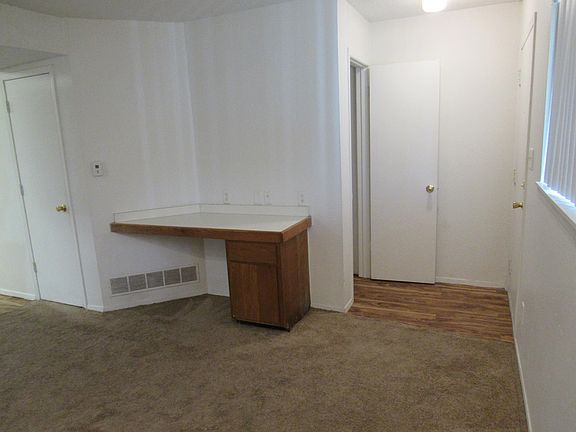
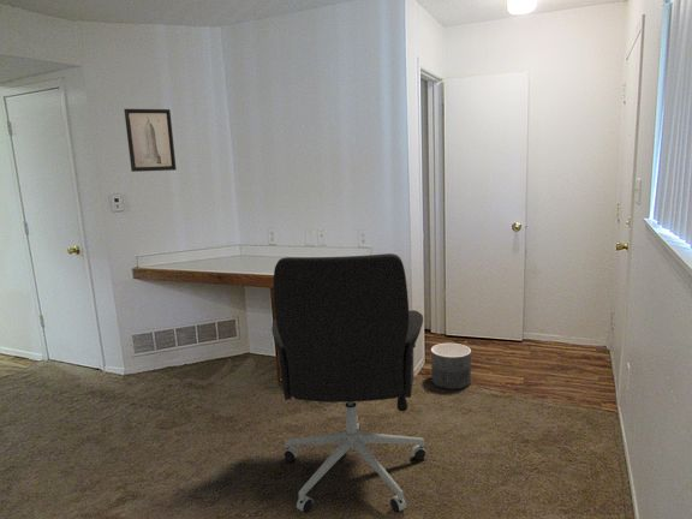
+ office chair [270,252,428,514]
+ planter [430,342,472,390]
+ wall art [123,108,178,173]
